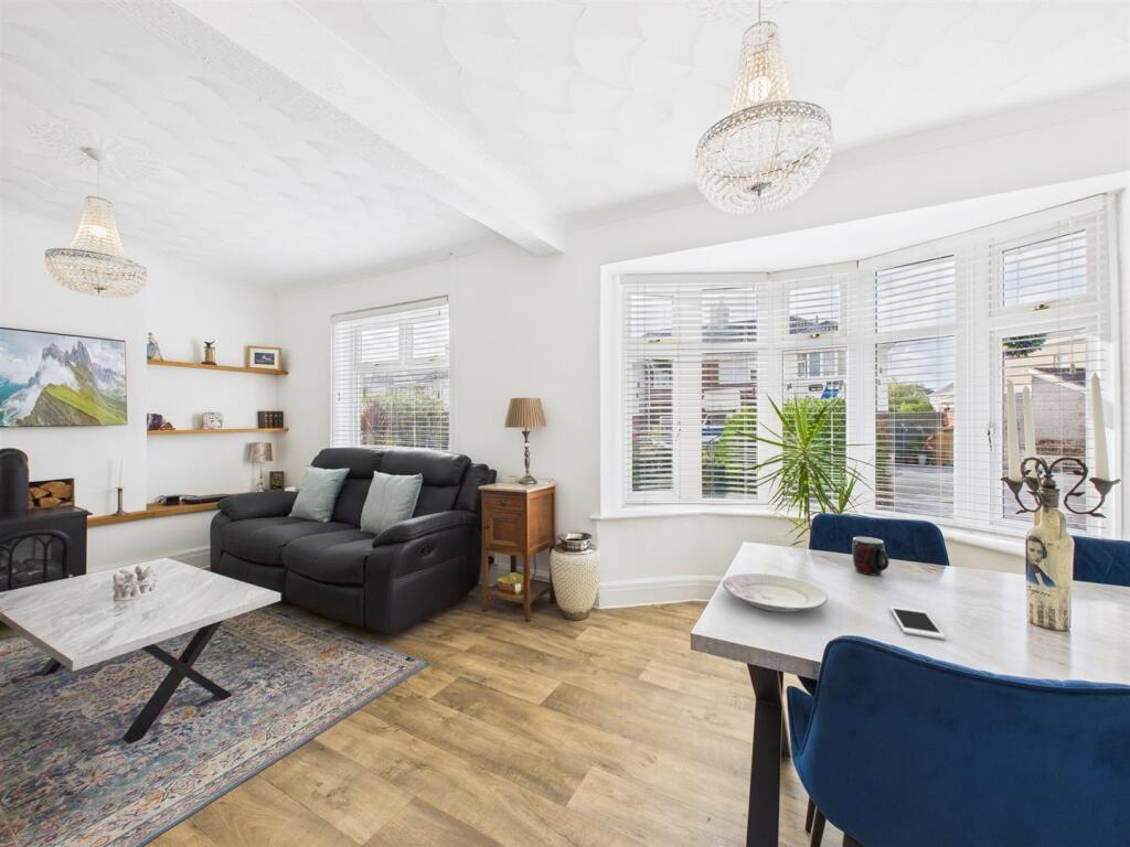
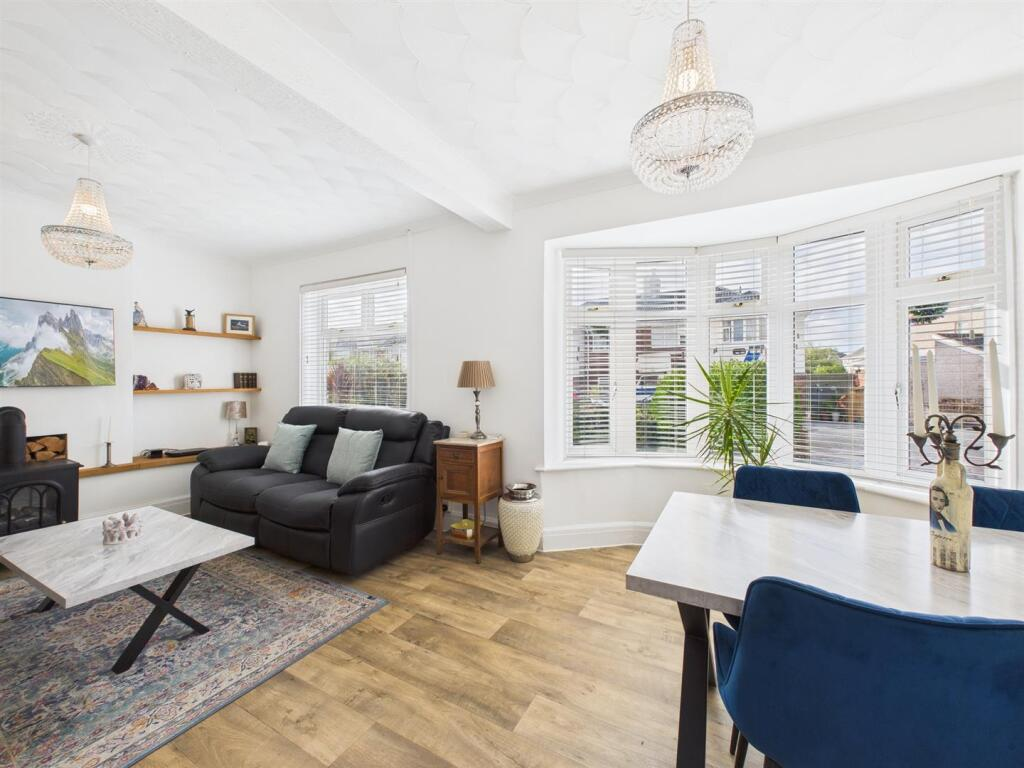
- cell phone [888,605,946,641]
- plate [722,572,829,613]
- mug [852,536,891,577]
